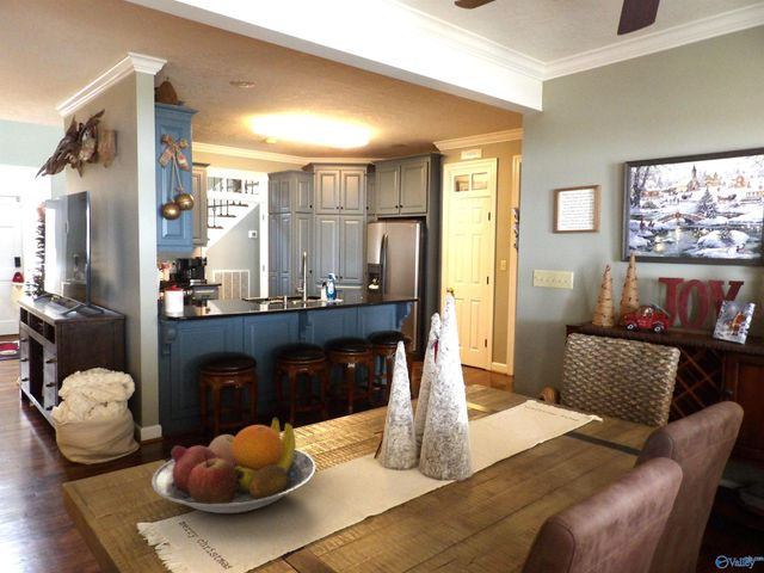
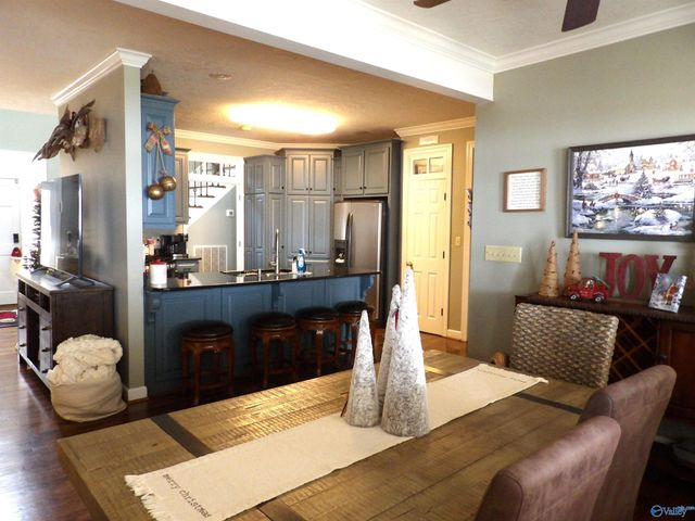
- fruit bowl [150,417,318,515]
